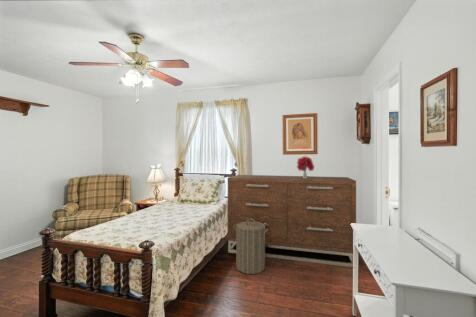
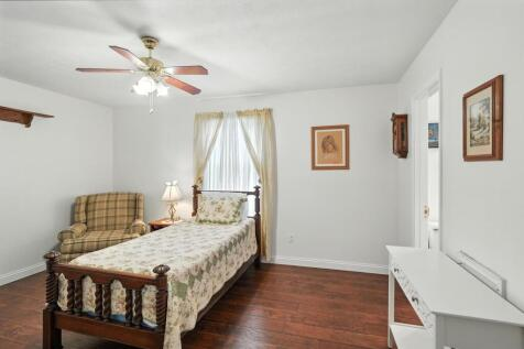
- bouquet [296,155,315,178]
- laundry hamper [234,219,268,275]
- dresser [227,174,357,268]
